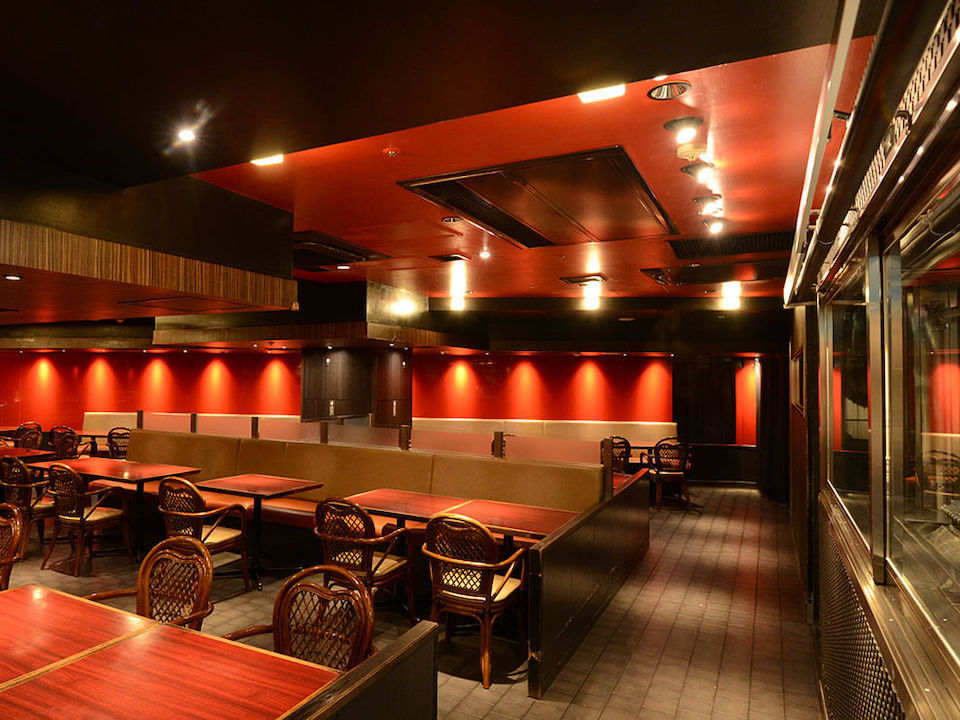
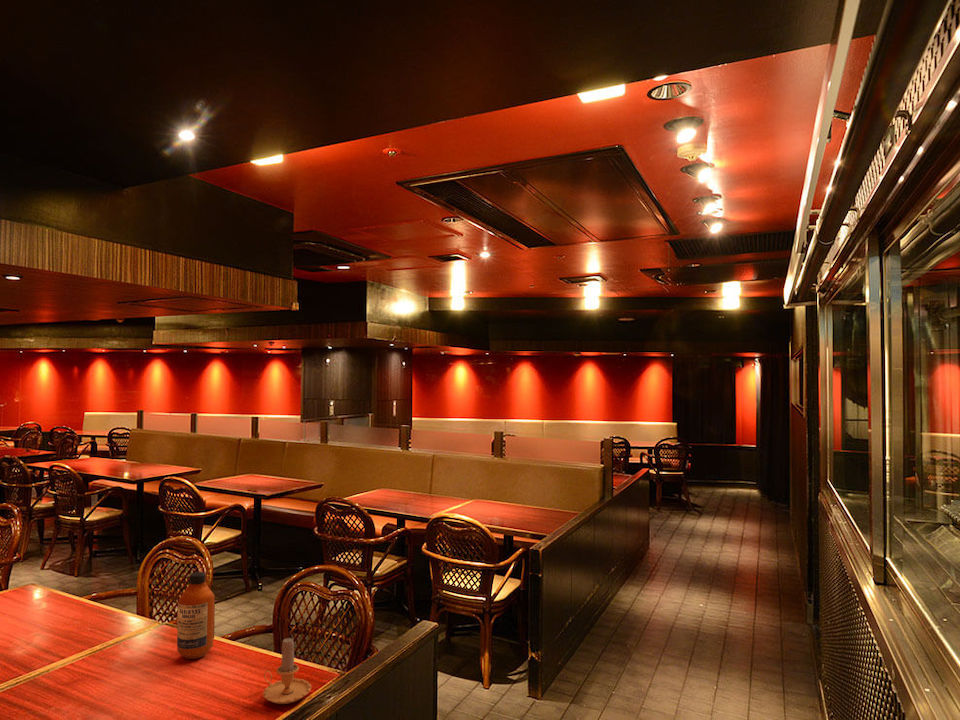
+ bottle [176,571,216,660]
+ candle [262,637,312,705]
